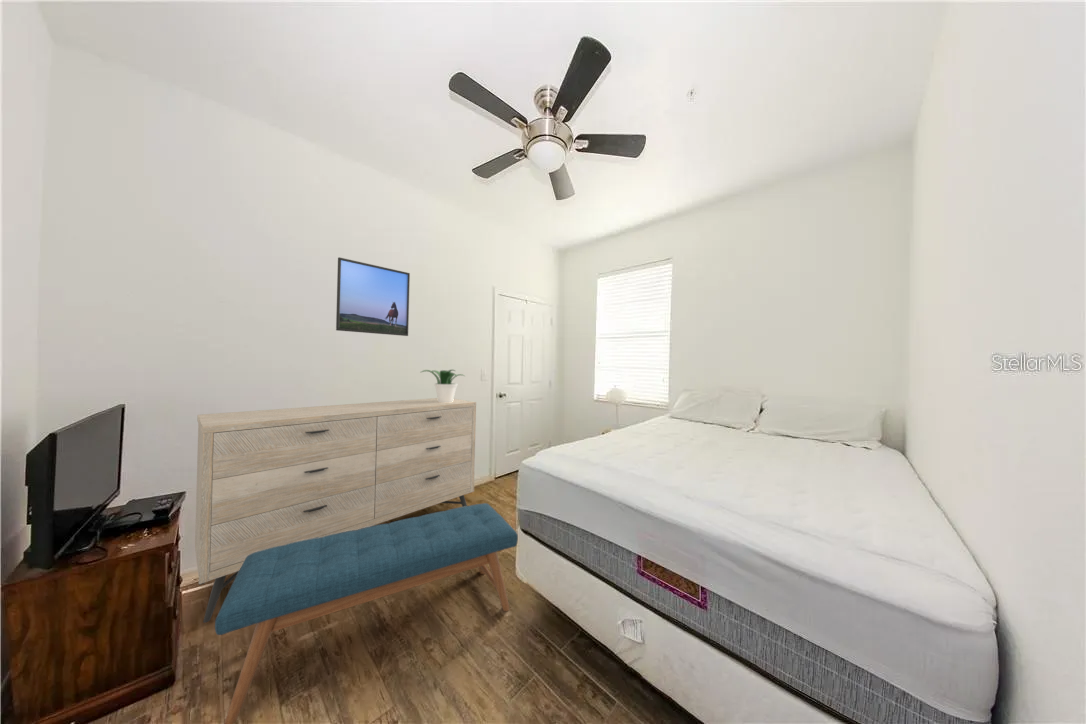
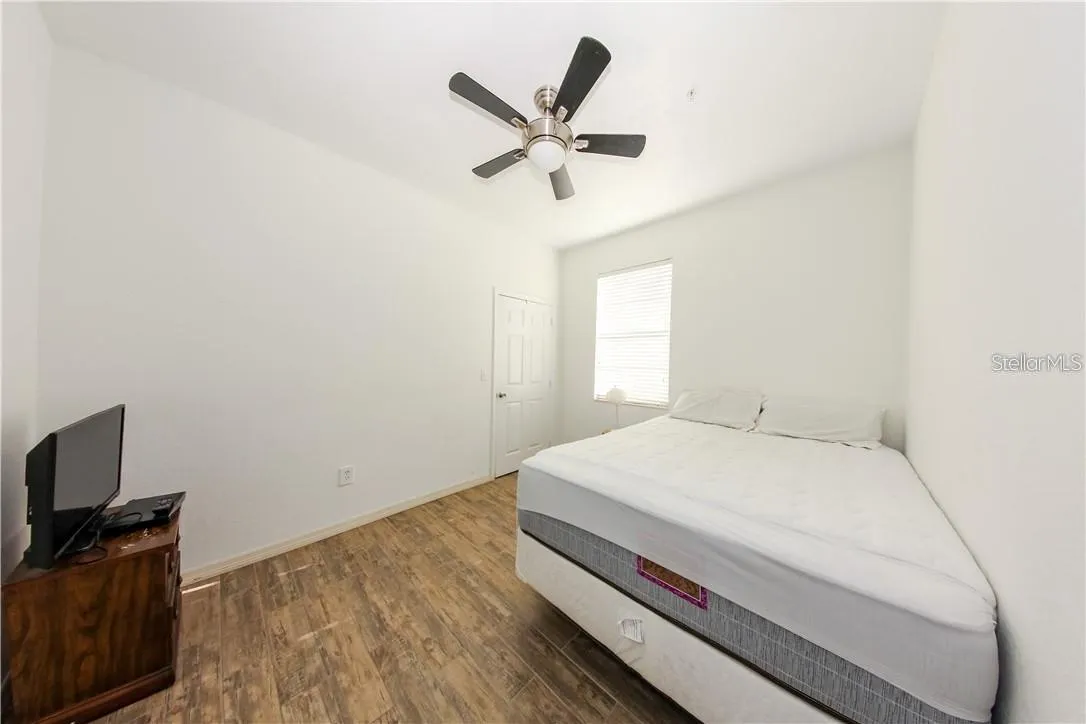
- bench [214,502,519,724]
- potted plant [420,369,466,402]
- dresser [194,397,477,624]
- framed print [335,256,411,337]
